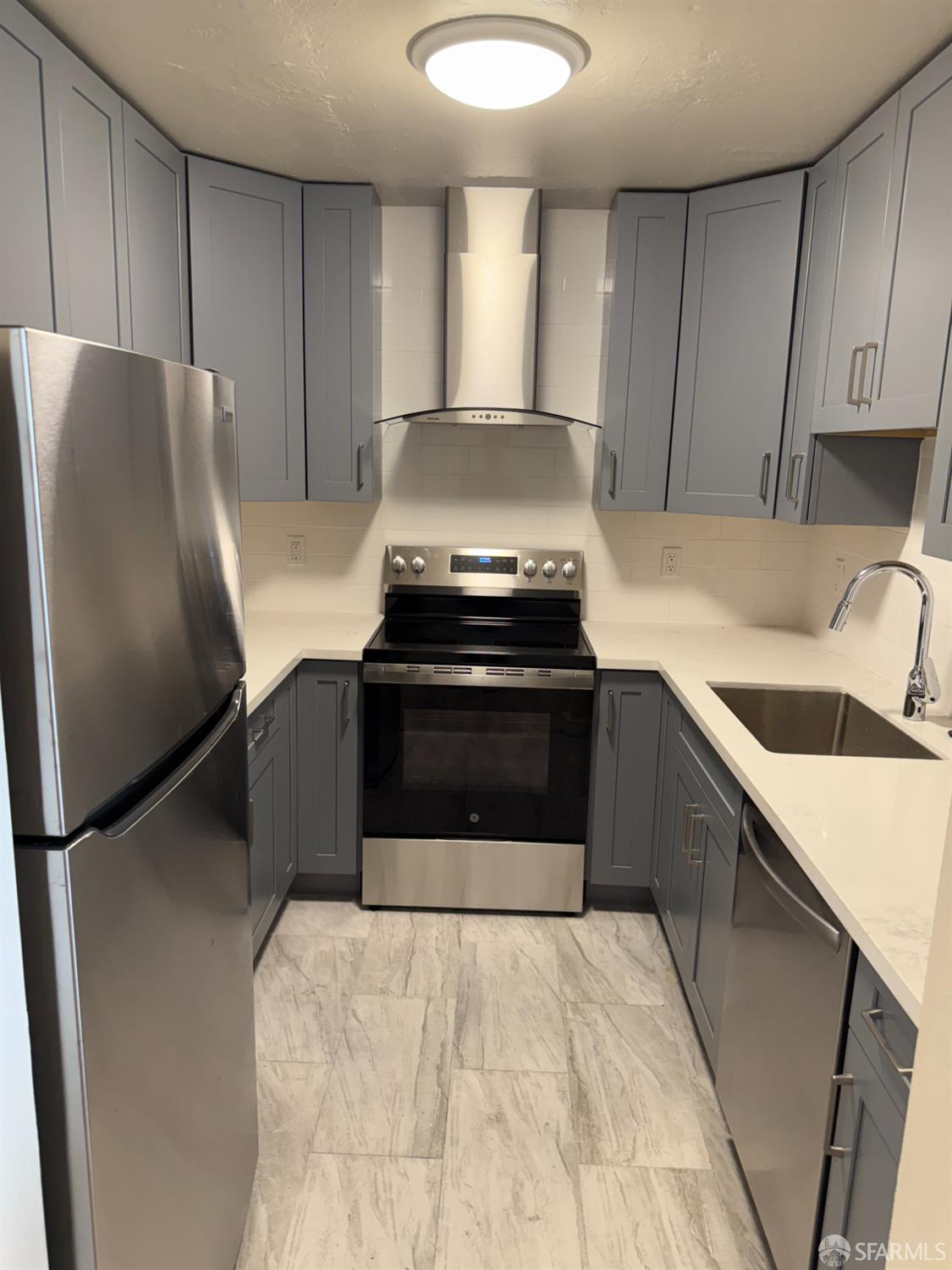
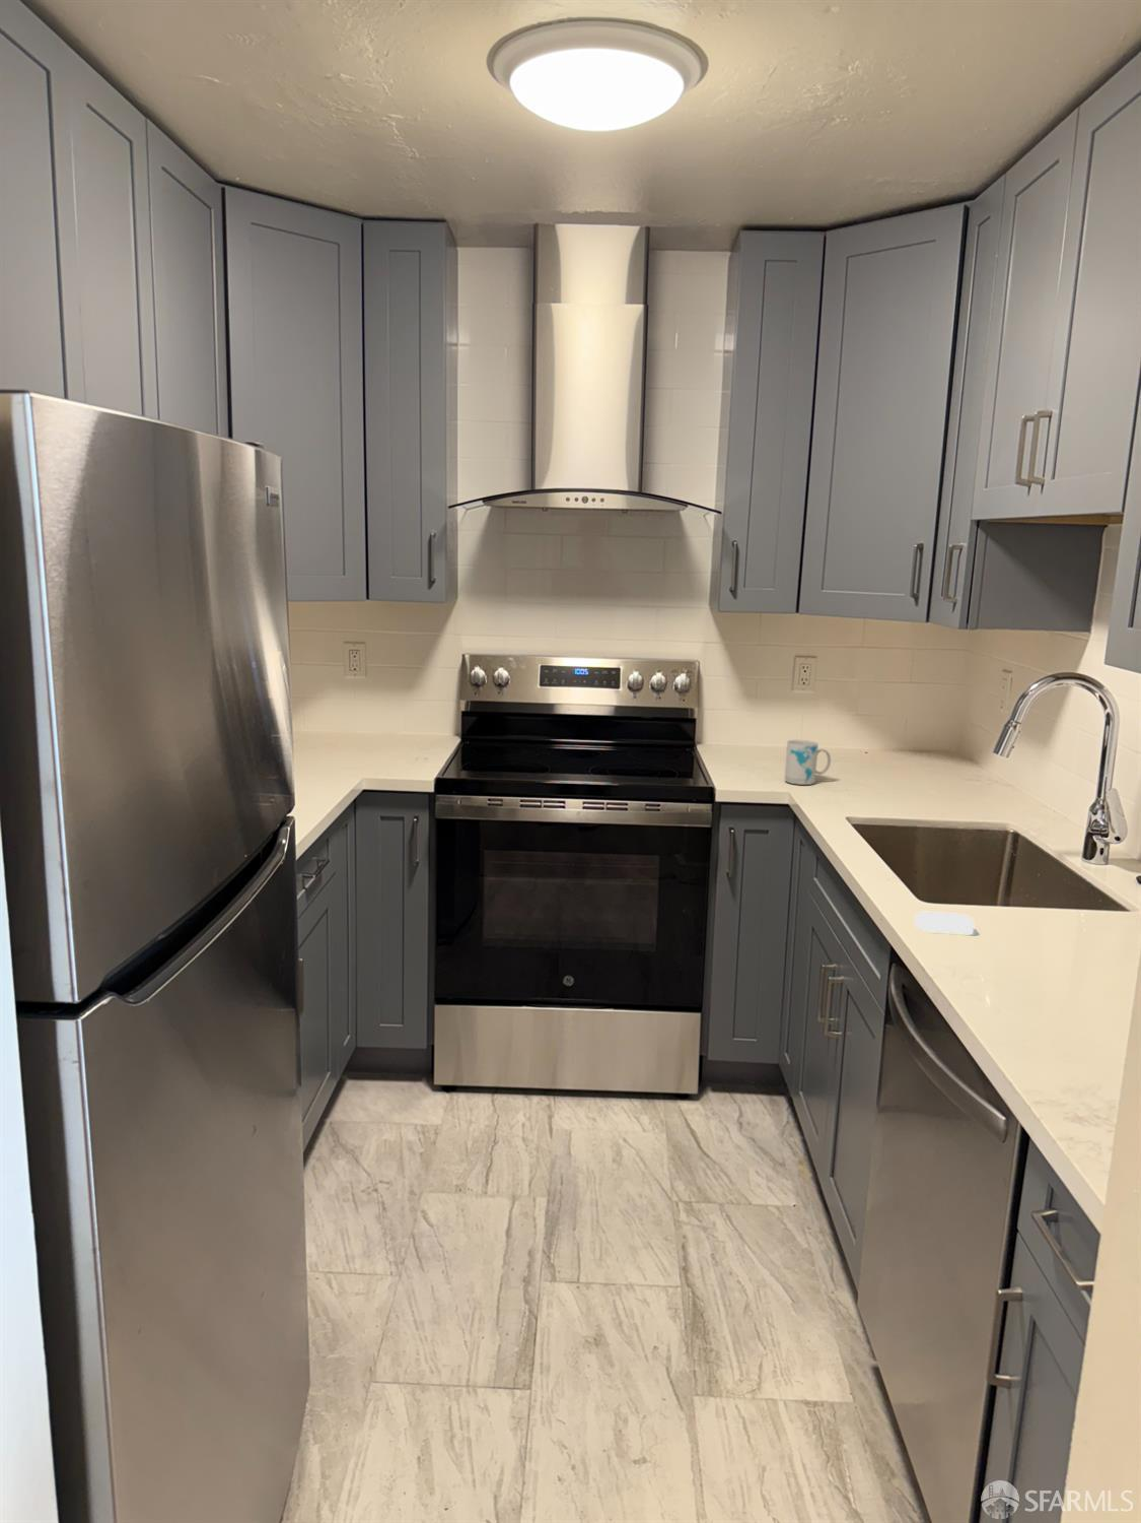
+ soap bar [913,910,976,935]
+ mug [784,739,832,785]
